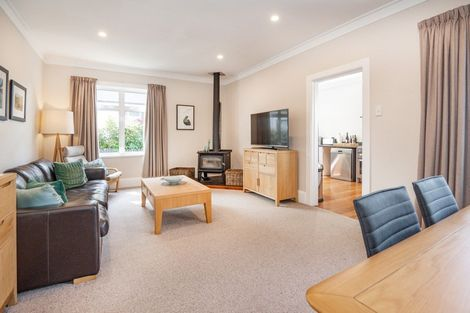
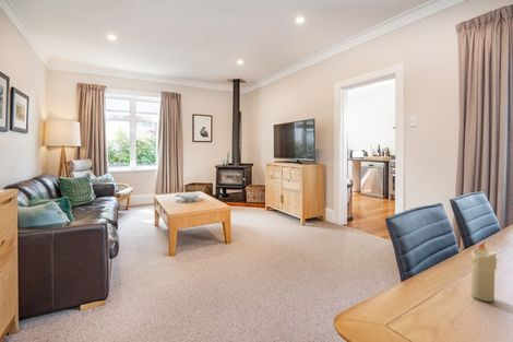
+ candle [470,240,498,303]
